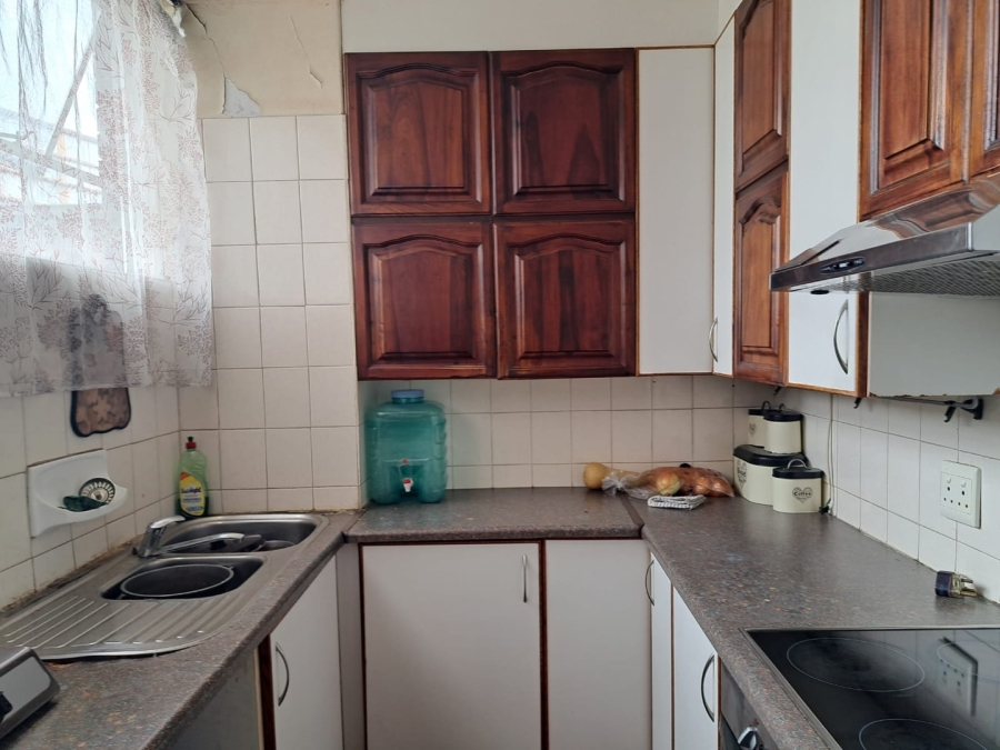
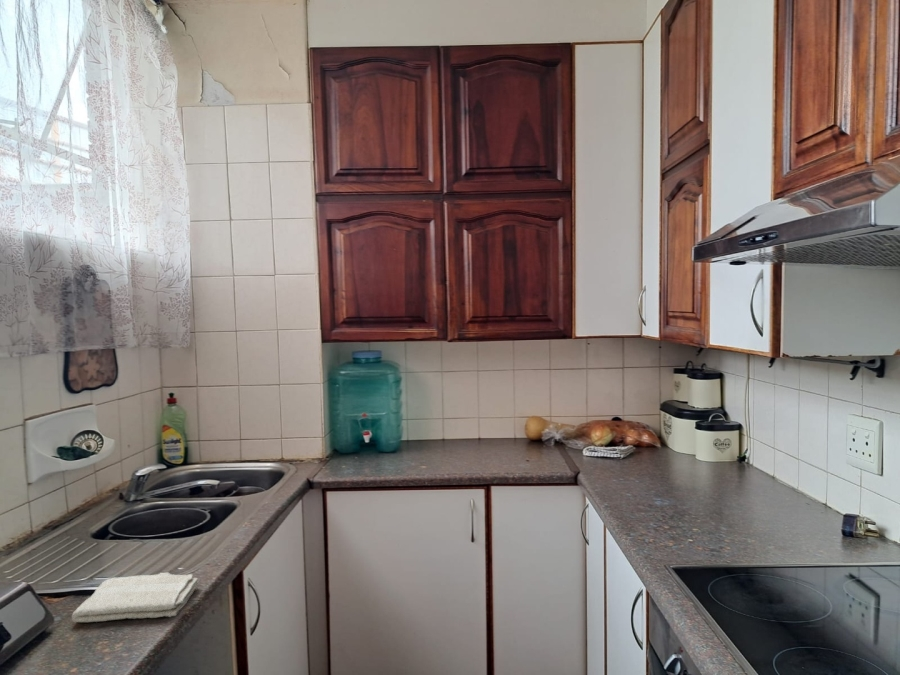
+ washcloth [71,572,199,623]
